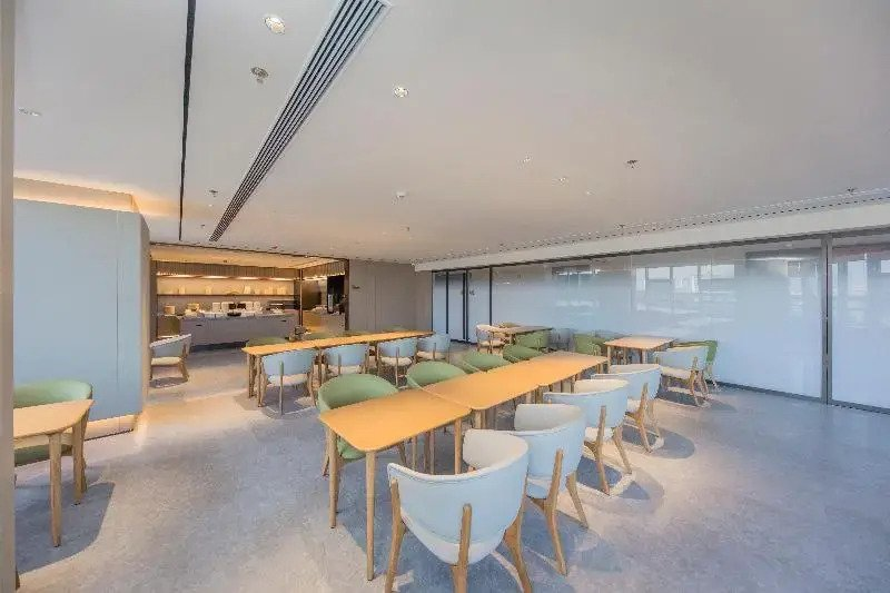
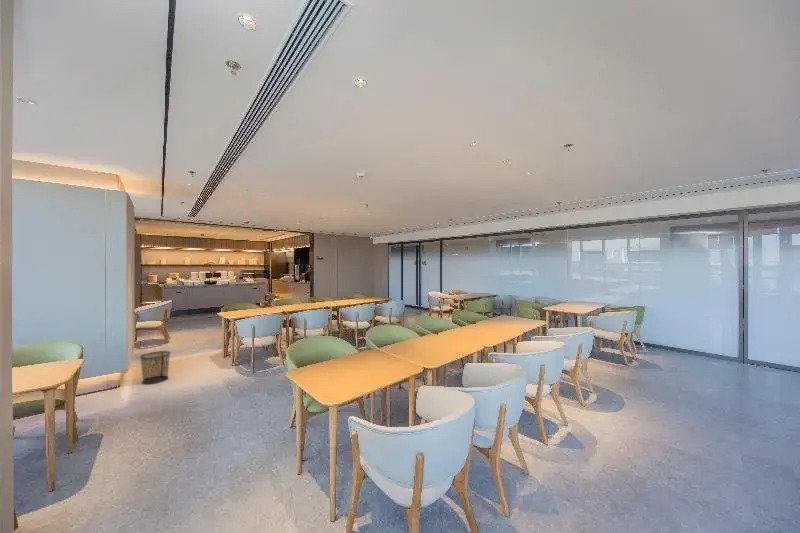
+ trash can [139,350,171,385]
